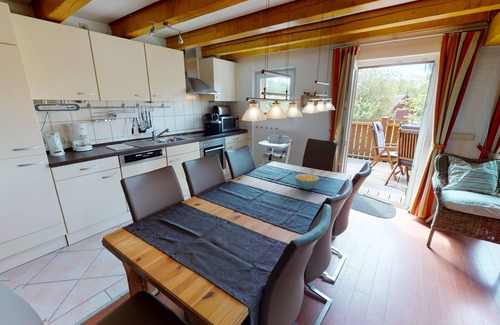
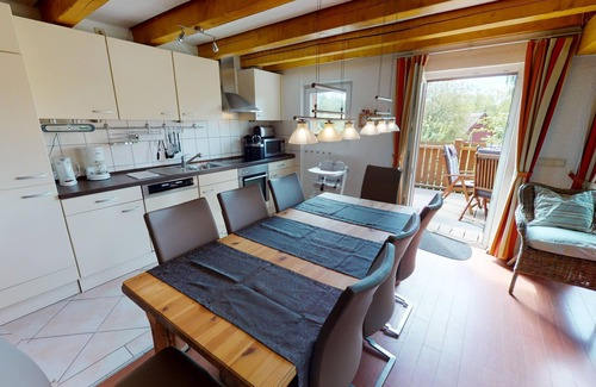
- cereal bowl [294,173,320,191]
